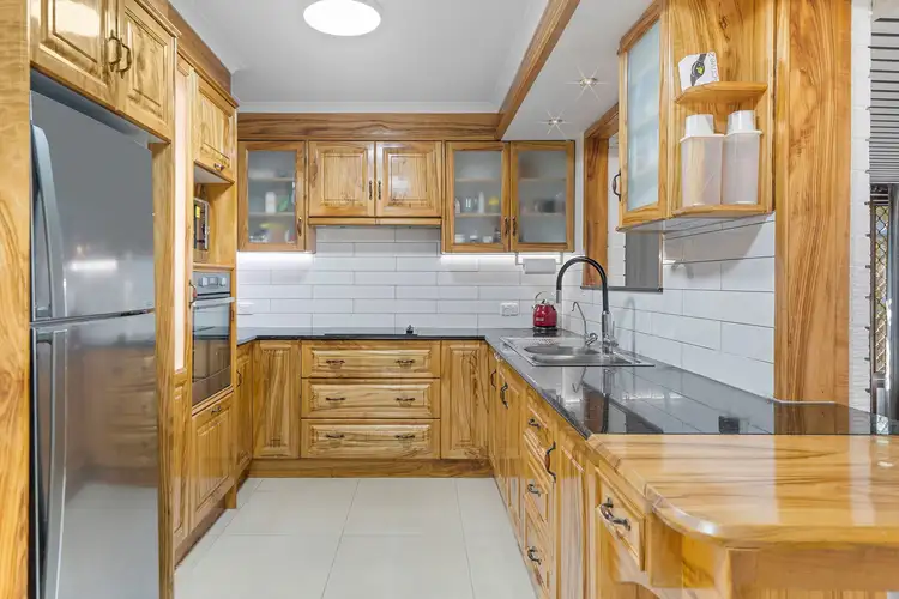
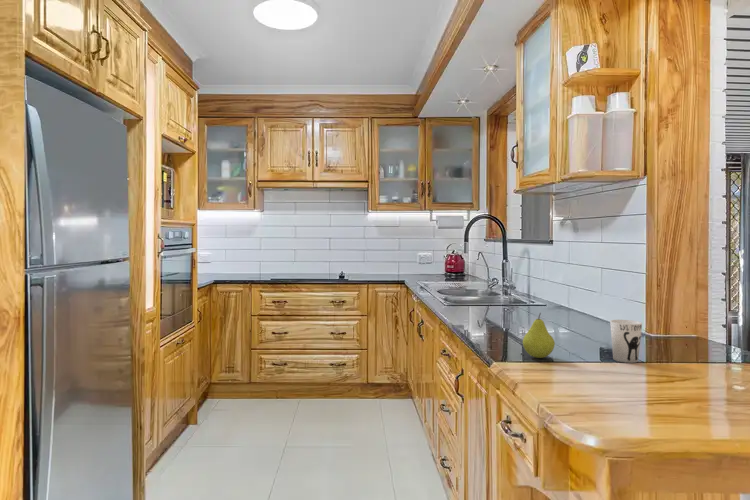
+ cup [609,319,643,364]
+ fruit [522,312,556,359]
